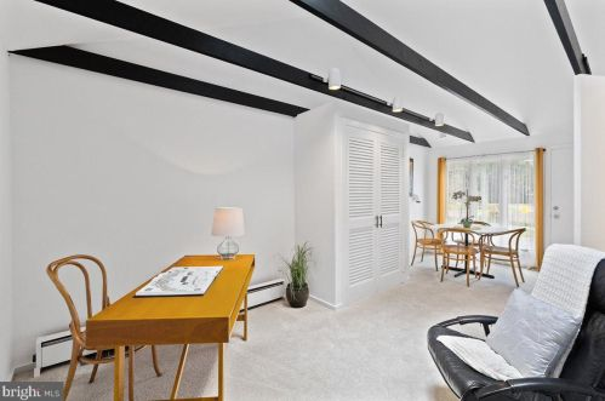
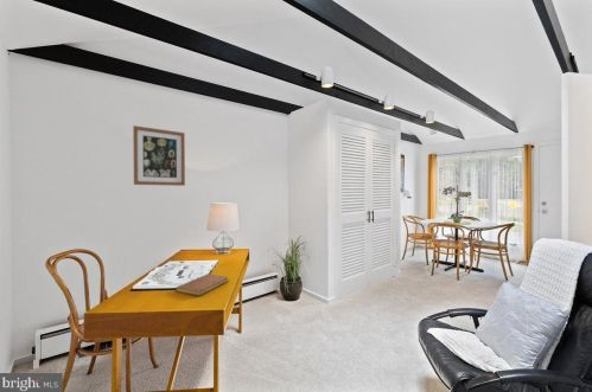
+ notebook [174,272,229,297]
+ wall art [132,124,186,187]
